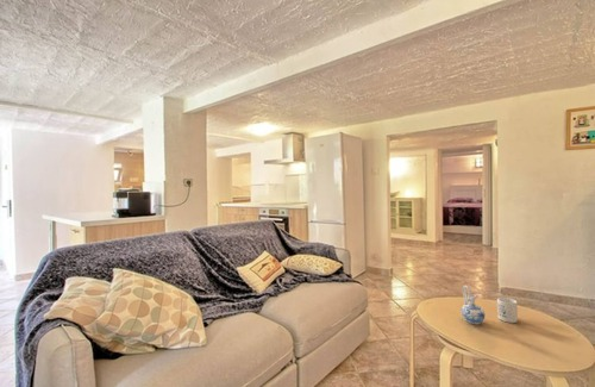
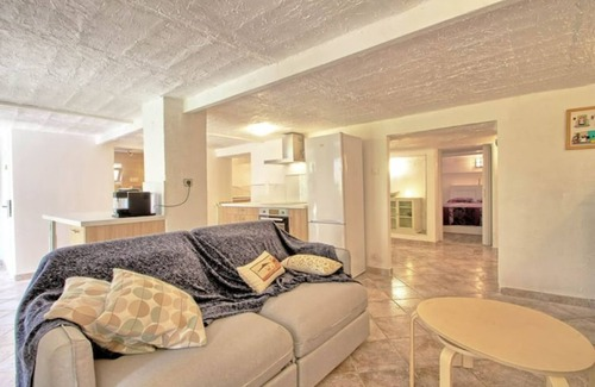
- mug [495,297,519,324]
- ceramic pitcher [461,285,487,325]
